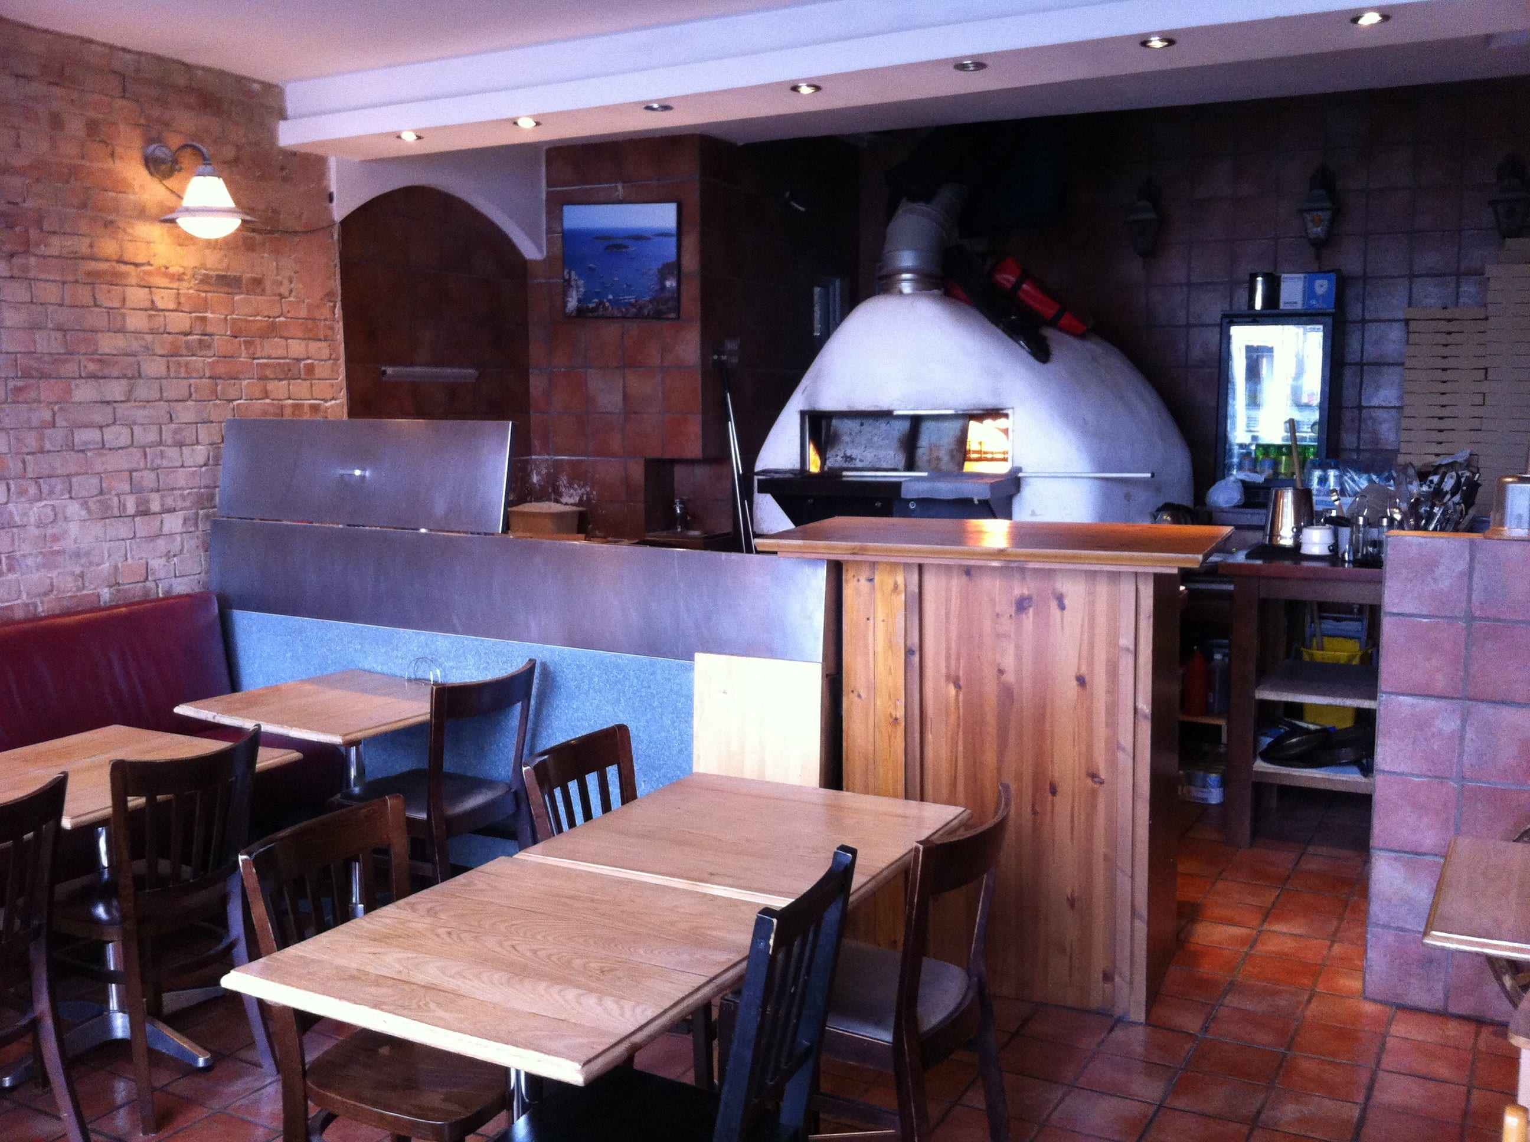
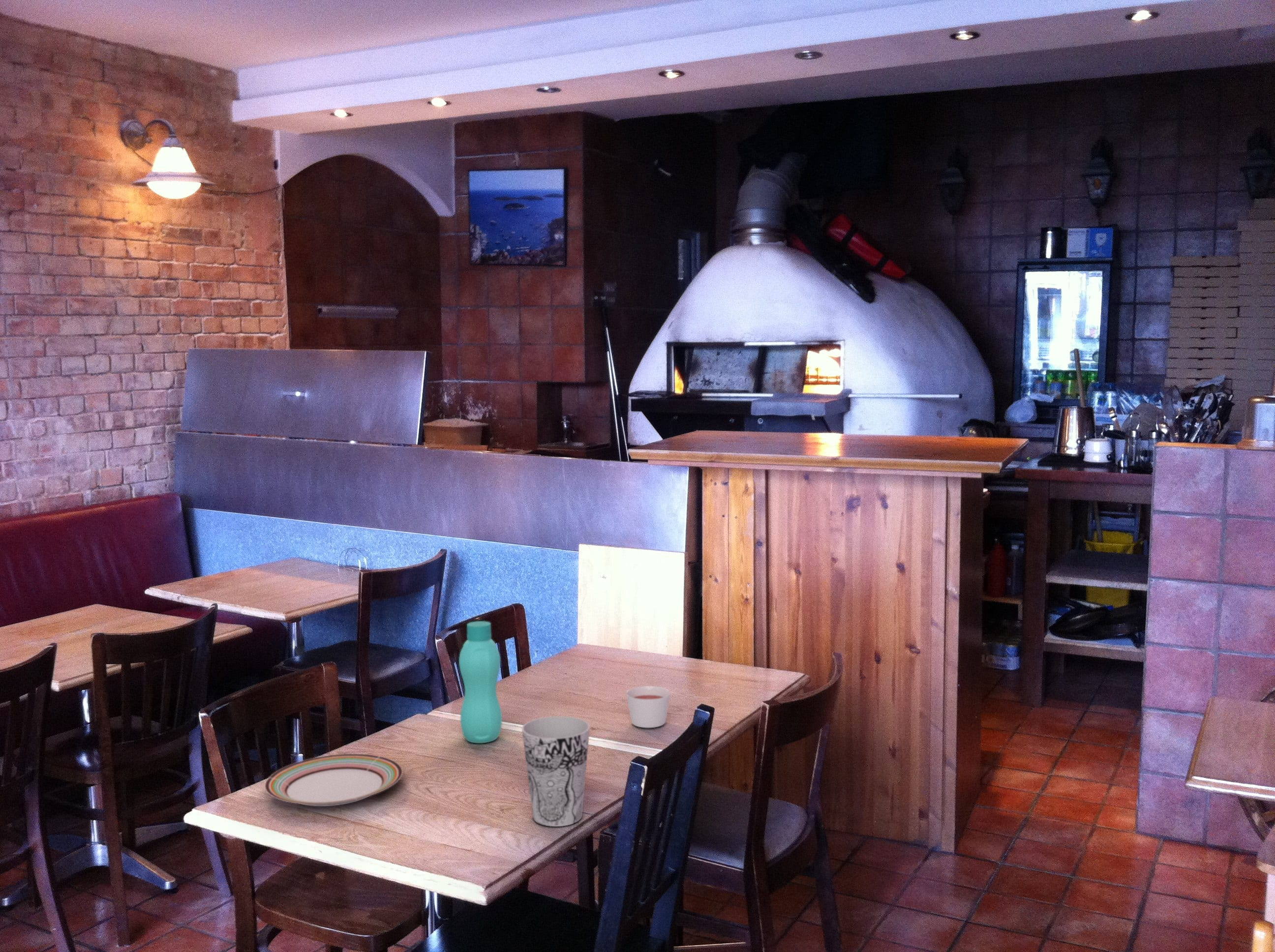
+ plate [264,753,403,807]
+ cup [521,715,590,827]
+ candle [626,685,671,728]
+ bottle [458,621,503,744]
